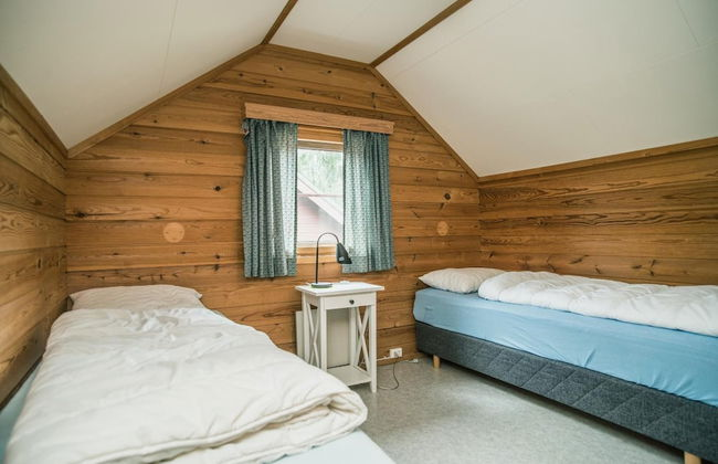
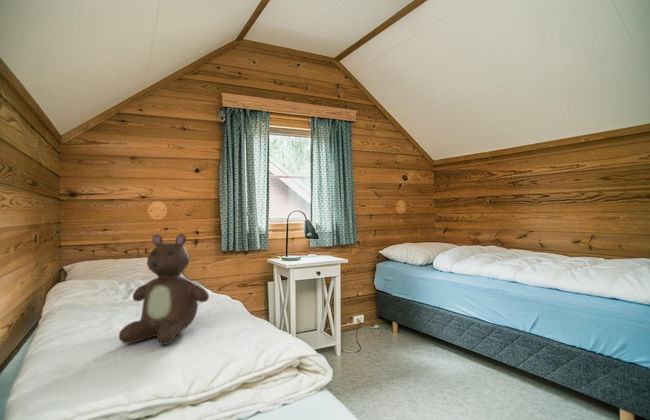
+ teddy bear [118,233,210,346]
